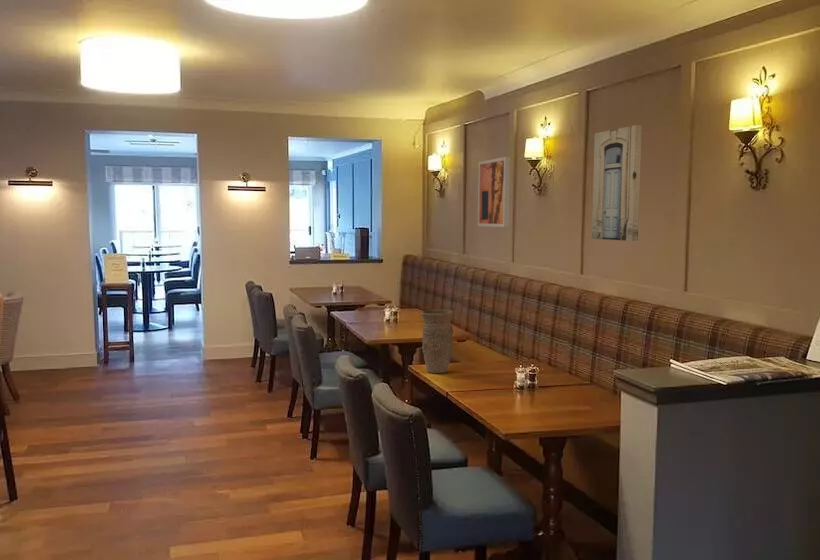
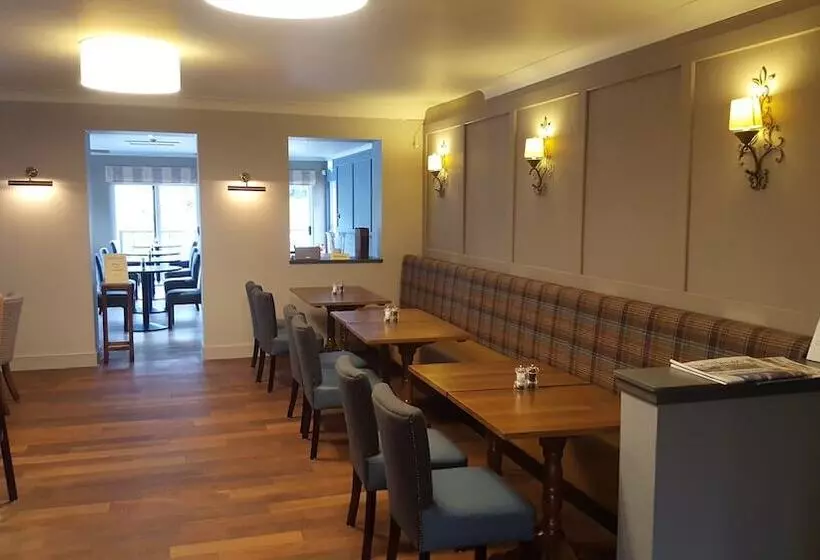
- wall art [591,124,643,242]
- wall art [477,156,511,228]
- vase [420,309,455,374]
